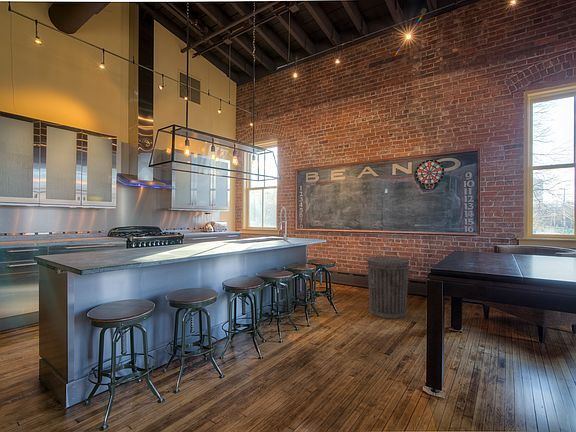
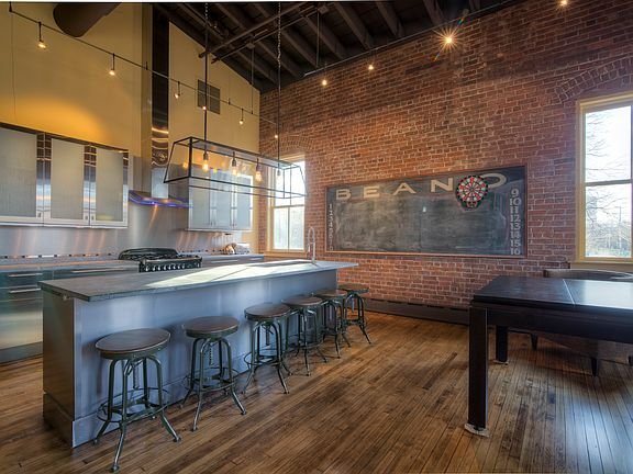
- trash can [366,256,411,319]
